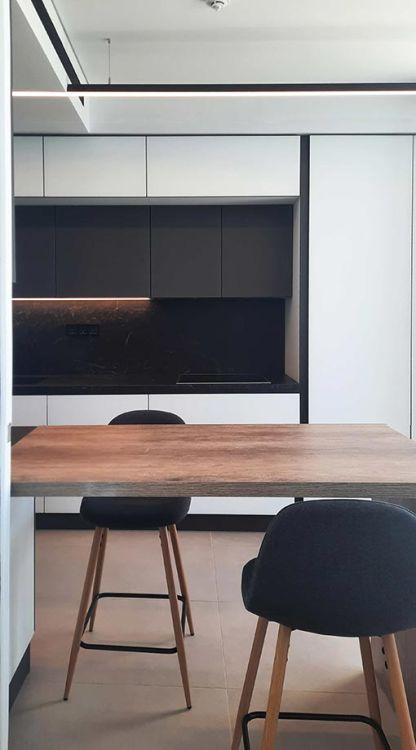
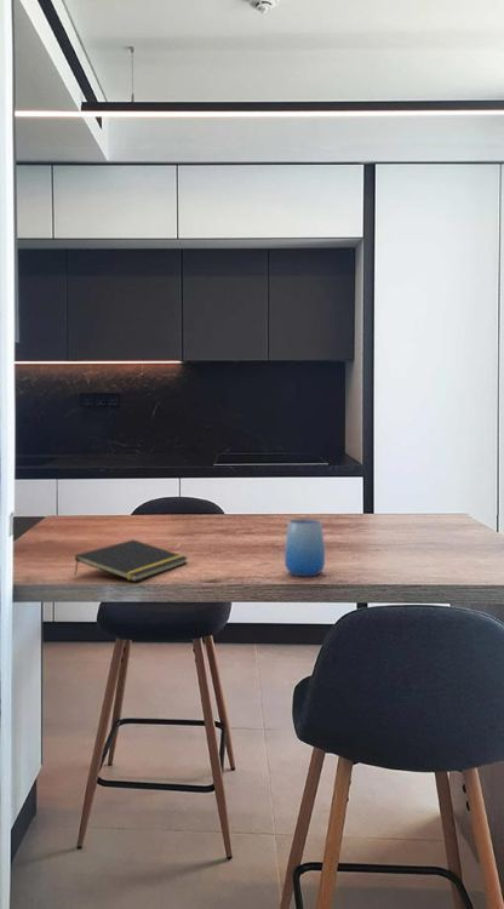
+ cup [284,518,326,577]
+ notepad [73,538,189,583]
